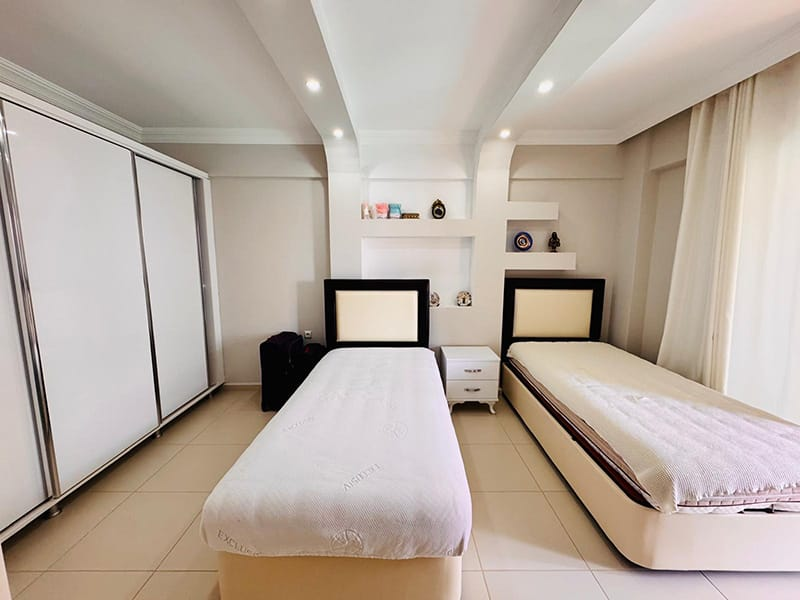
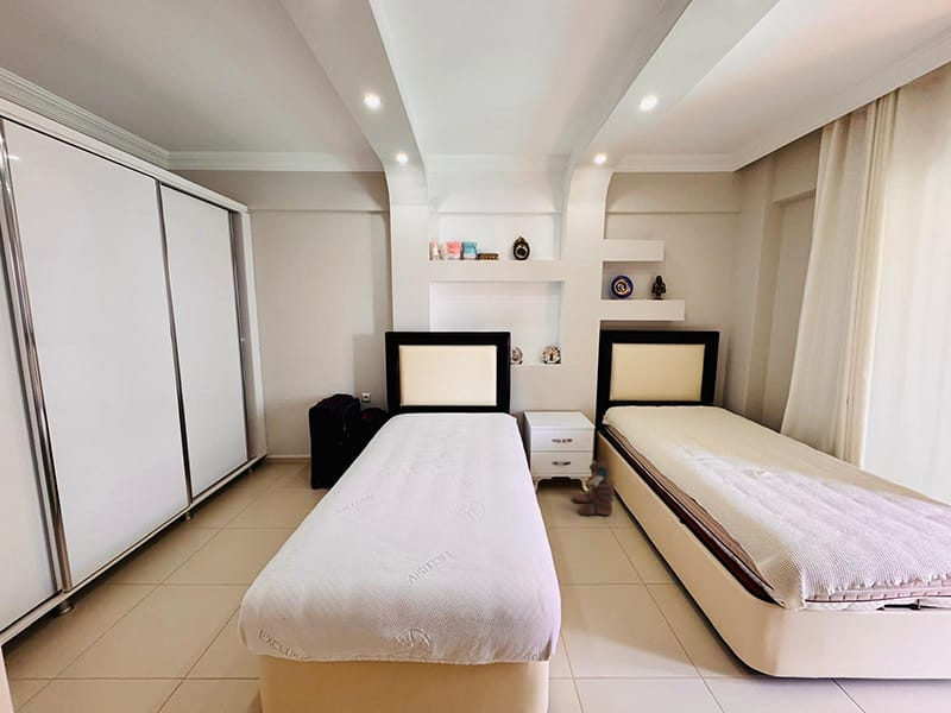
+ boots [571,461,616,517]
